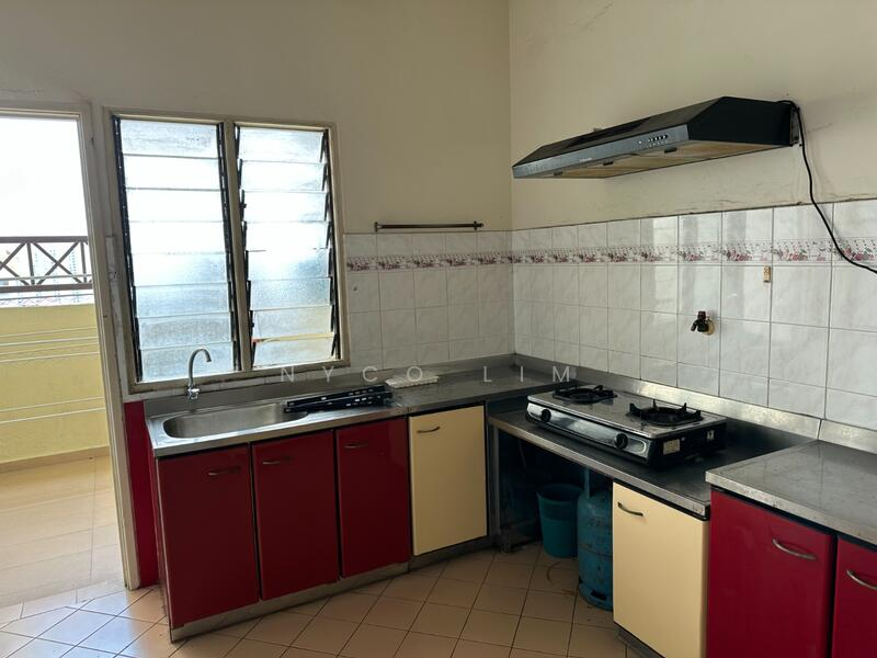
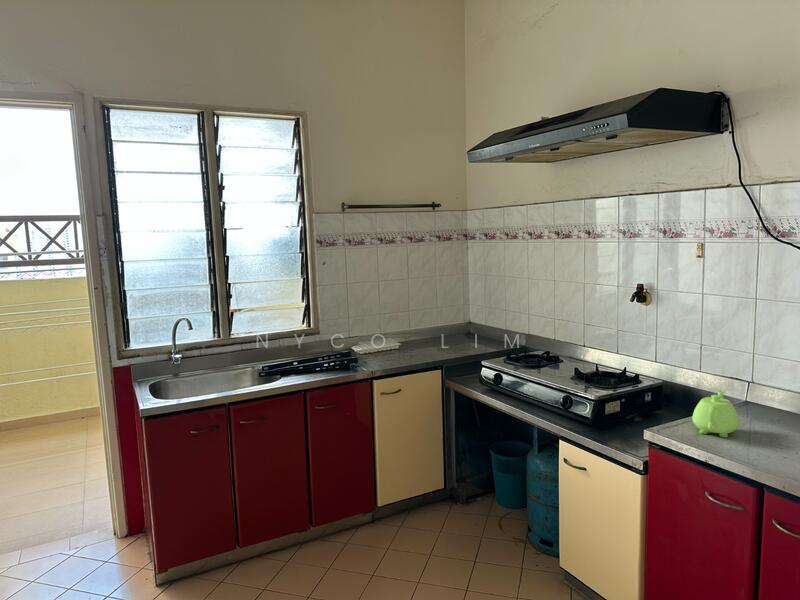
+ teapot [691,388,740,438]
